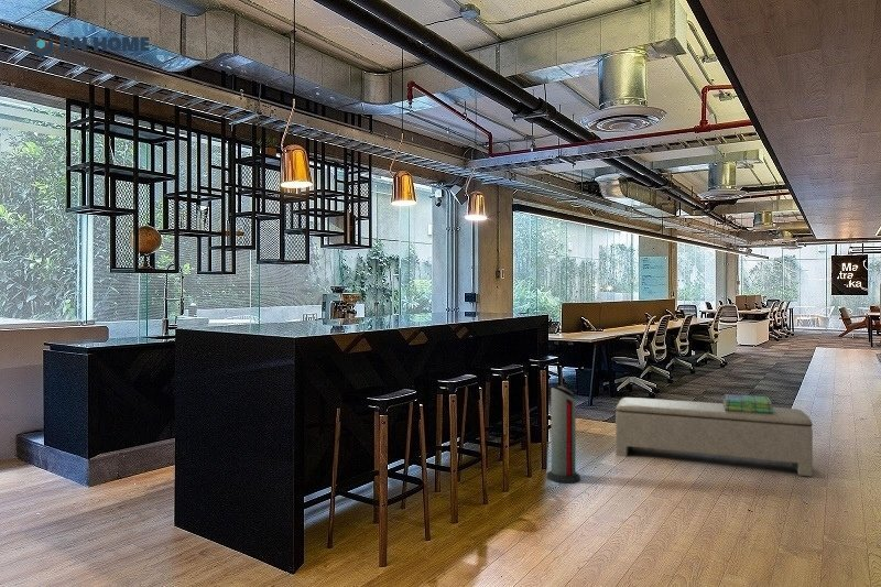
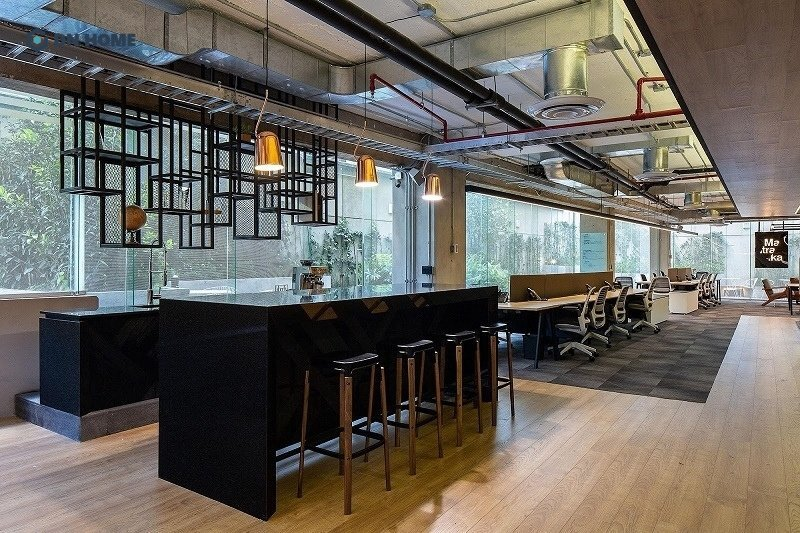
- stack of books [722,393,773,414]
- air purifier [545,385,581,485]
- bench [614,396,814,477]
